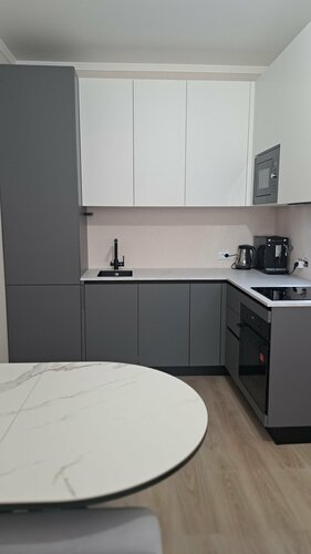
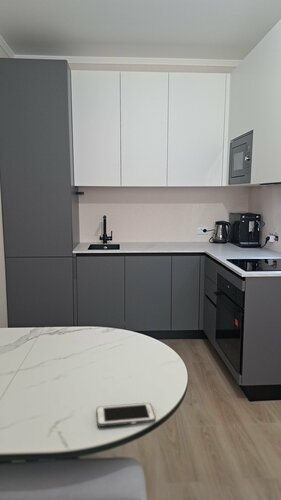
+ cell phone [96,402,157,428]
